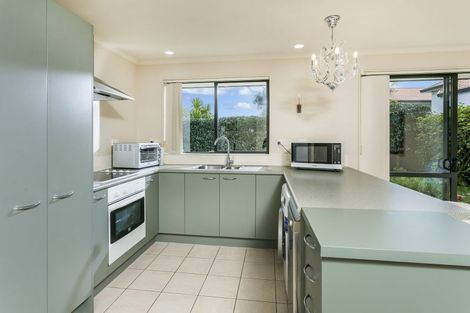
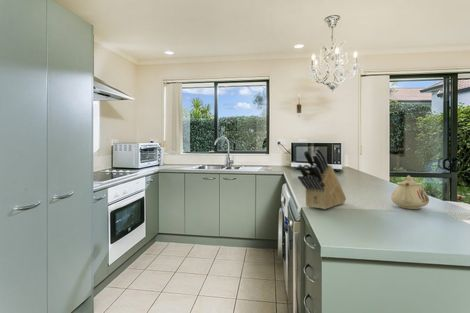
+ knife block [297,146,347,210]
+ teapot [390,174,430,210]
